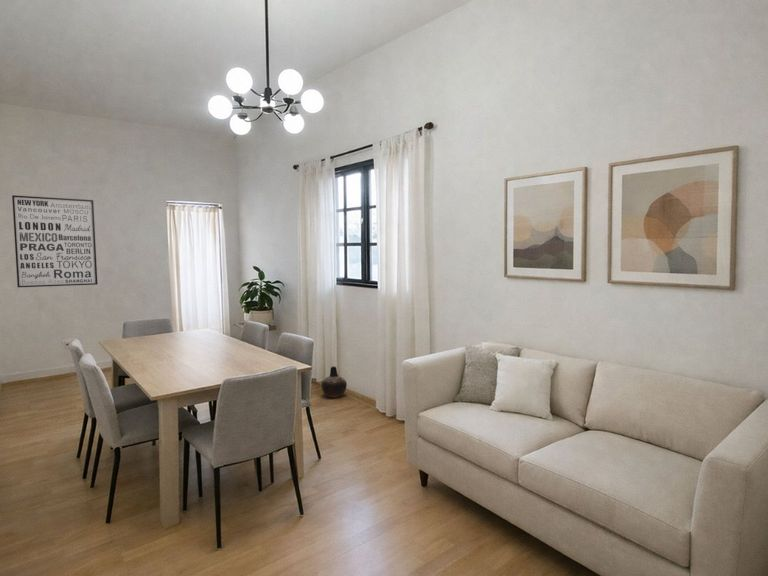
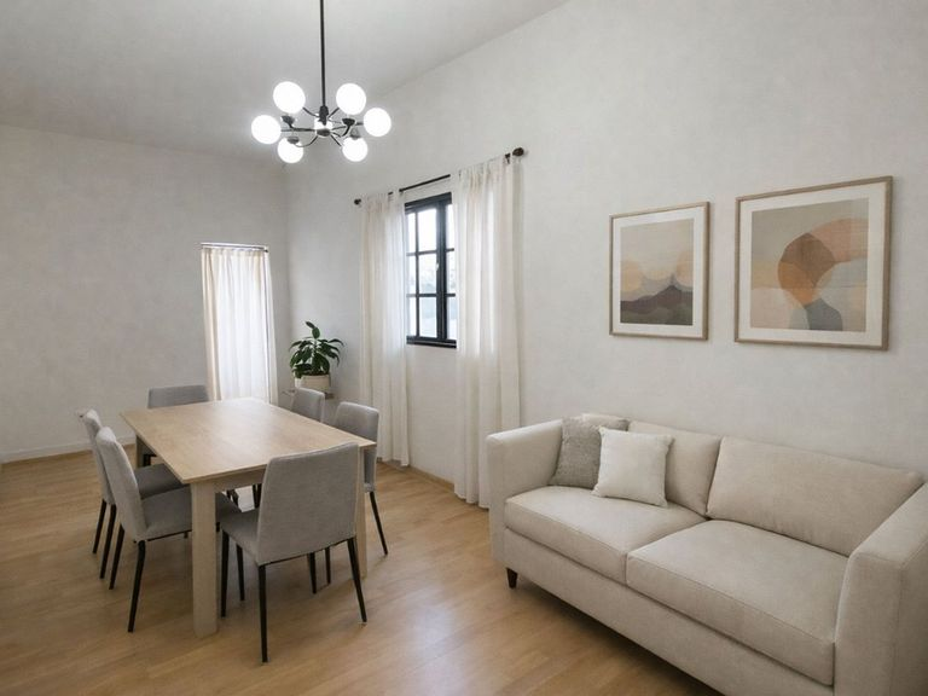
- wall art [11,194,98,288]
- vase [320,365,348,398]
